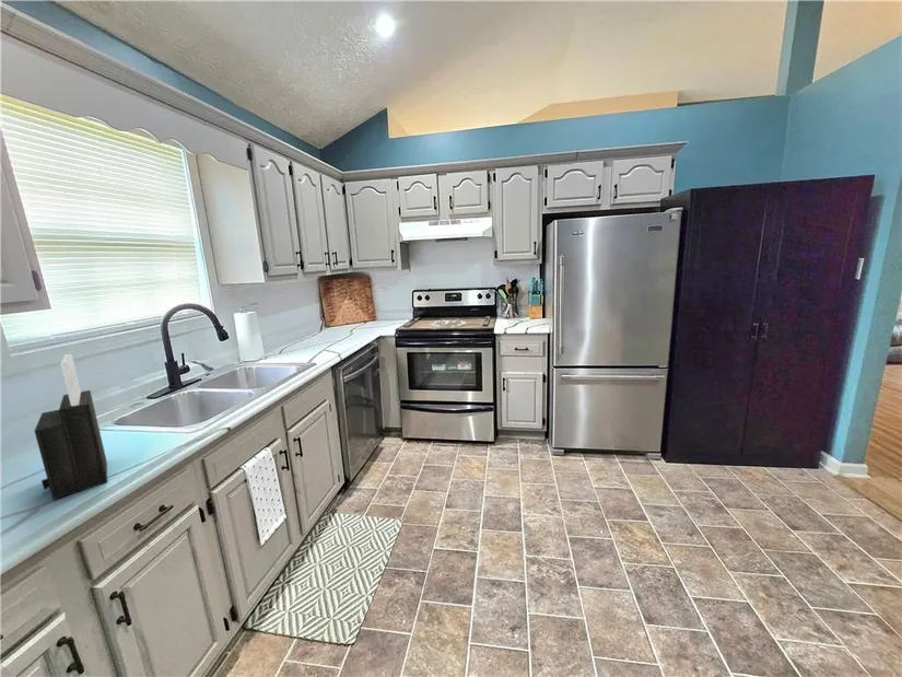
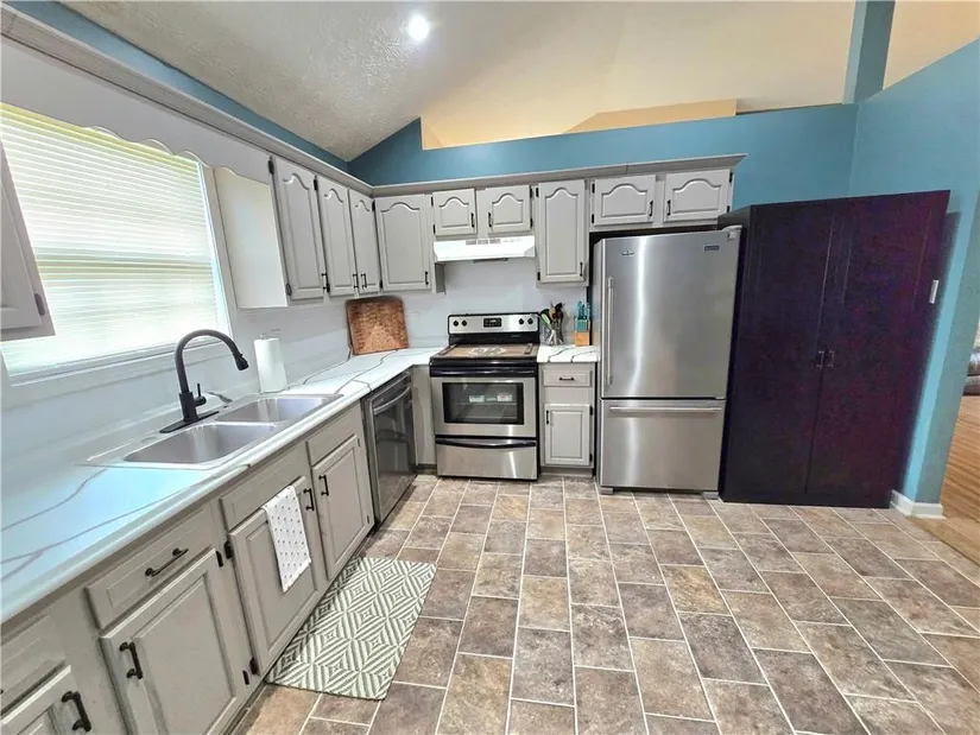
- knife block [34,353,108,501]
